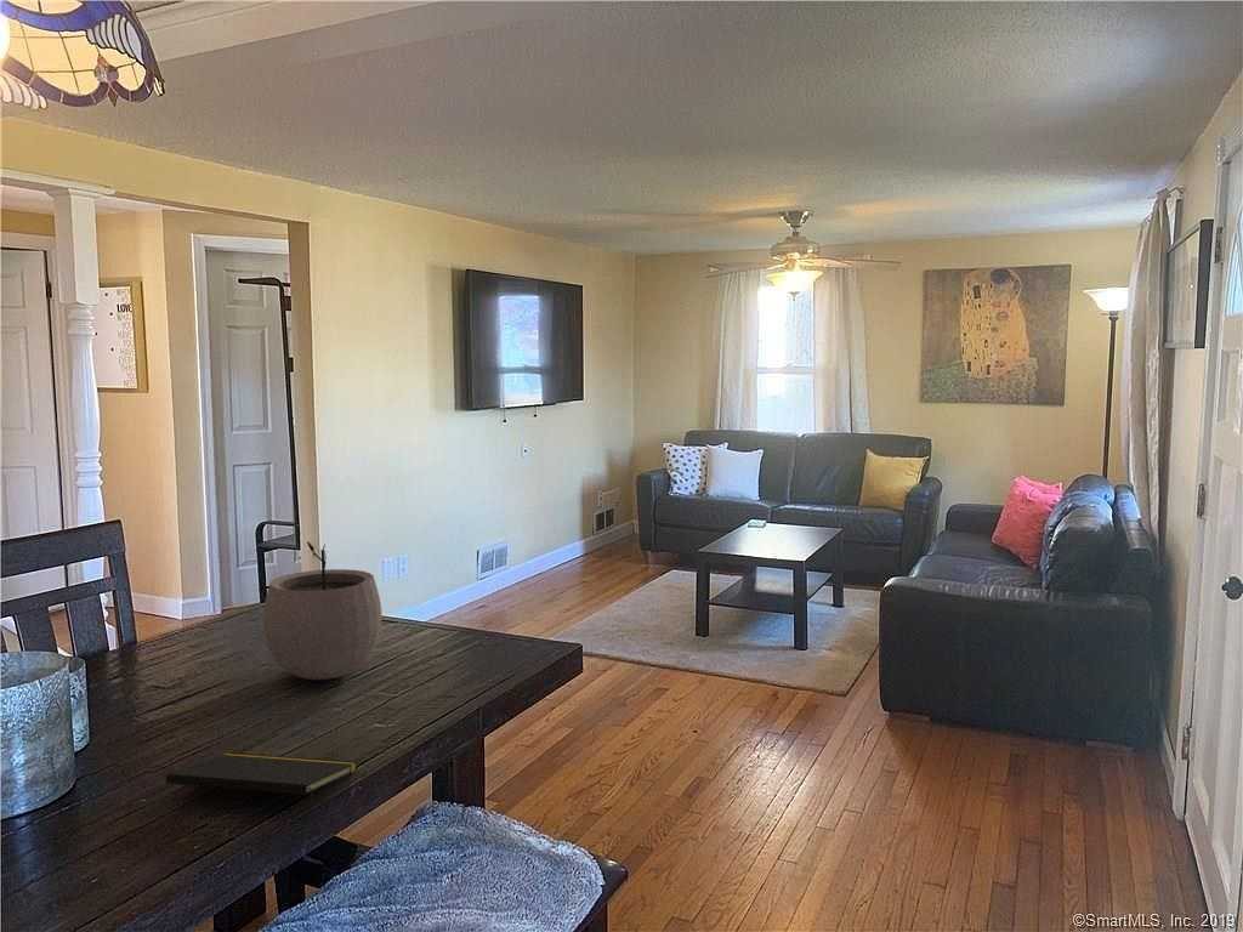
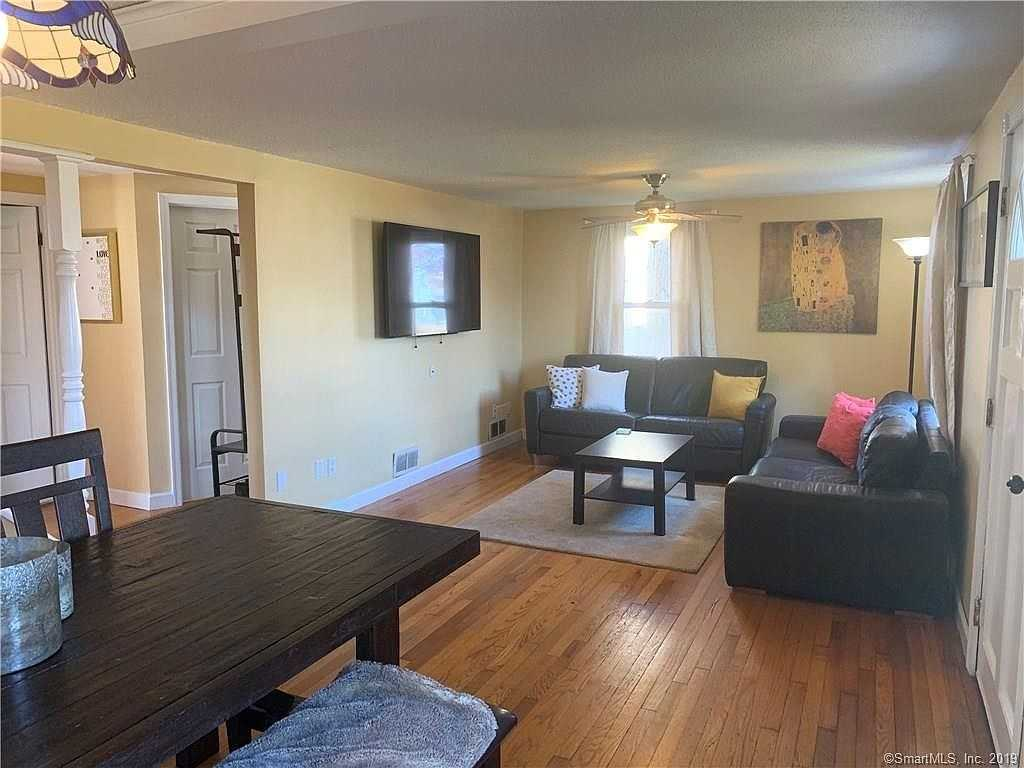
- plant pot [262,540,382,681]
- notepad [165,751,358,816]
